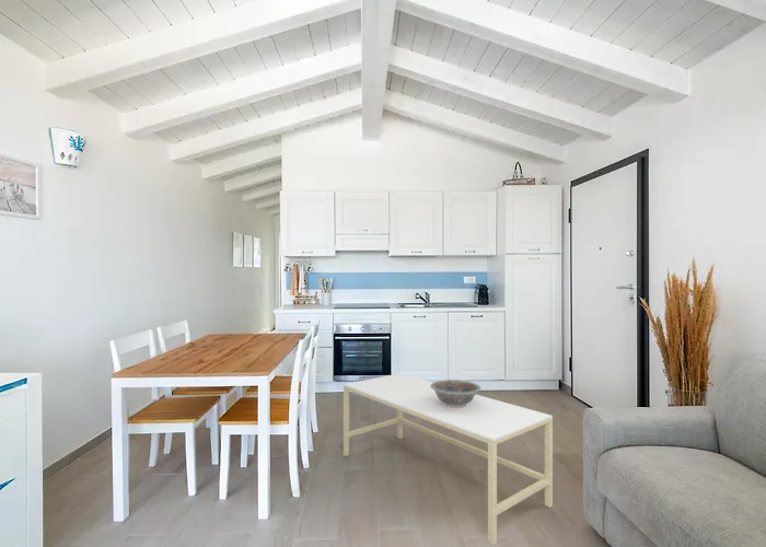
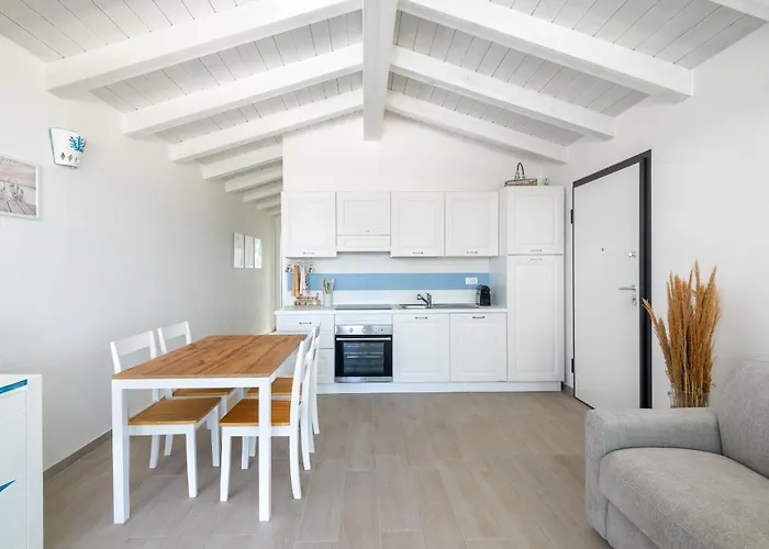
- coffee table [343,372,554,546]
- decorative bowl [430,379,481,408]
